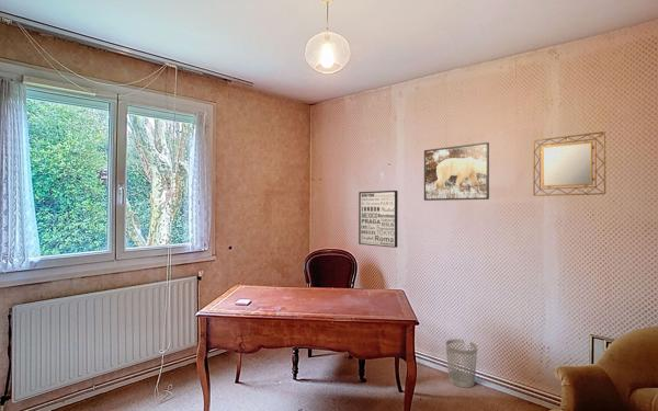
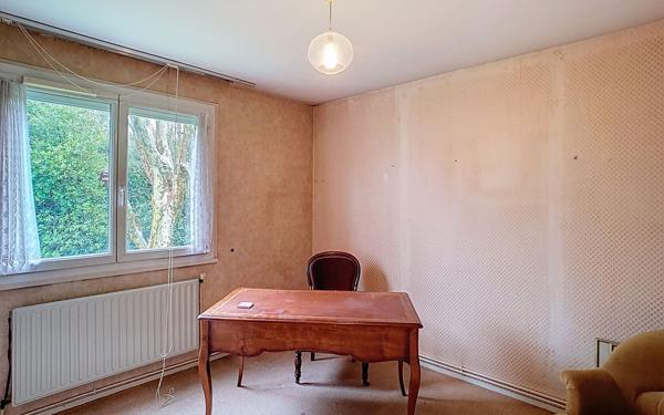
- wastebasket [445,338,478,389]
- home mirror [532,130,606,197]
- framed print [423,141,490,202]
- wall art [358,190,399,249]
